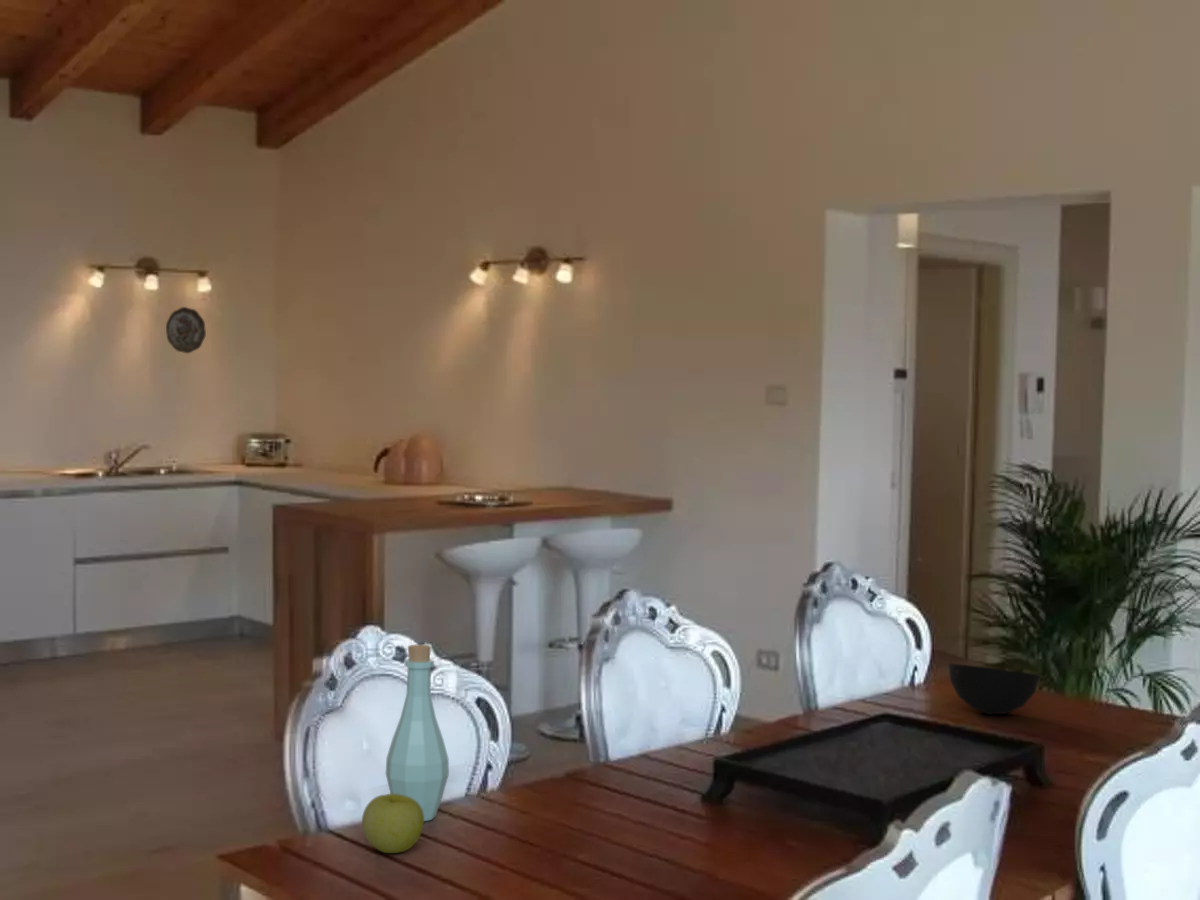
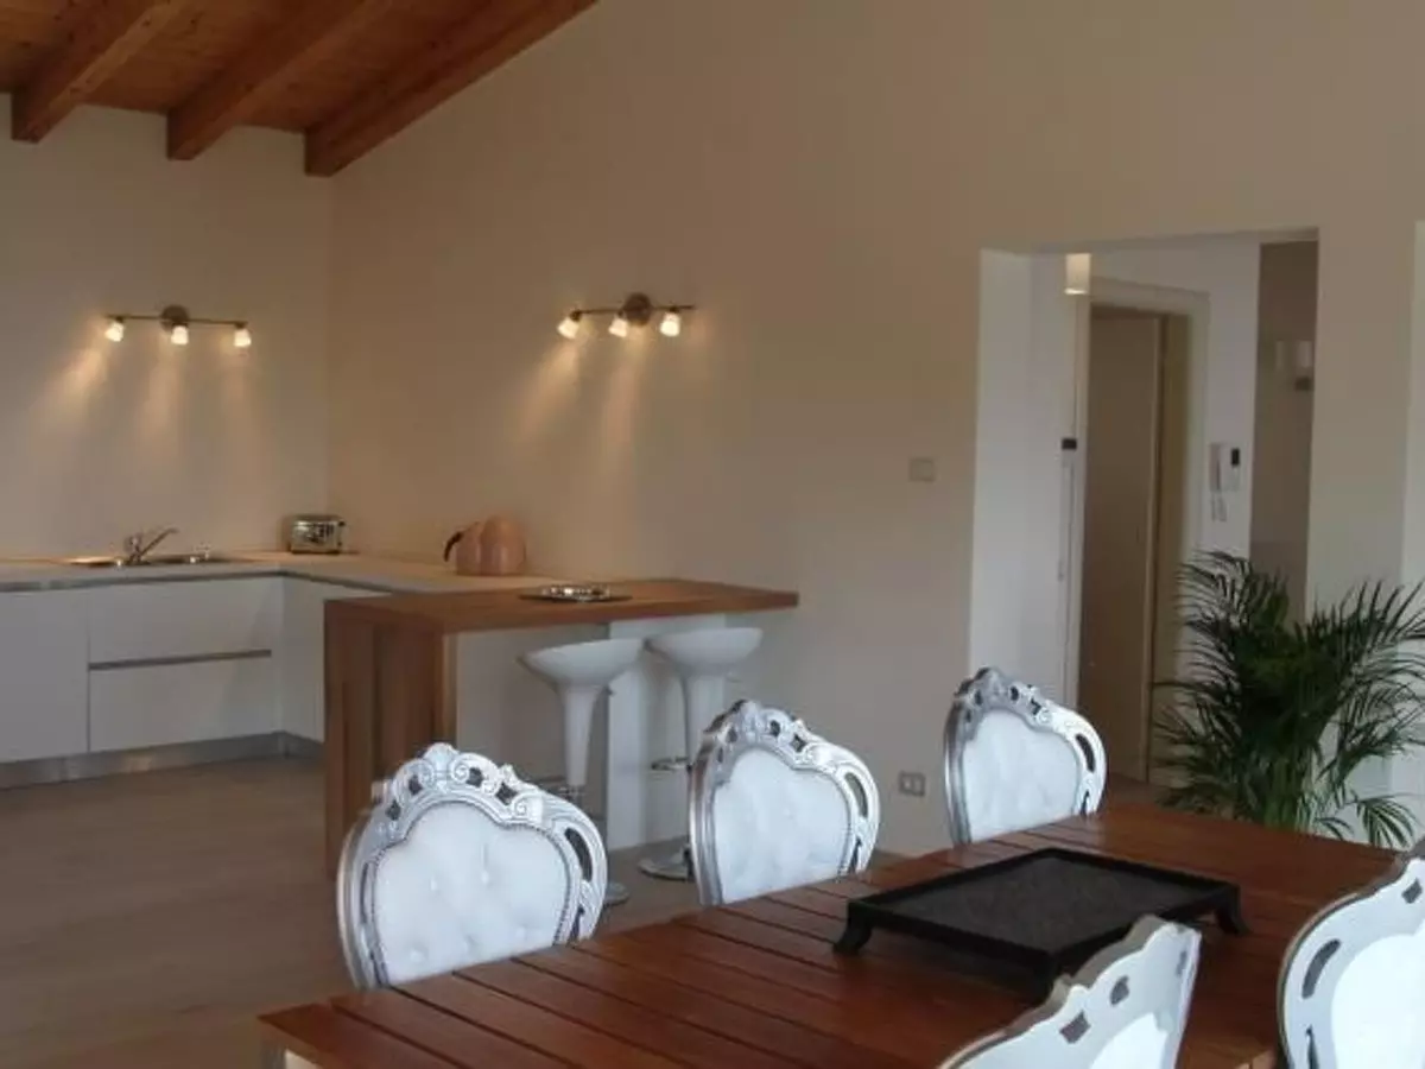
- apple [361,793,425,854]
- decorative plate [165,306,207,354]
- bottle [385,644,450,822]
- bowl [947,662,1042,715]
